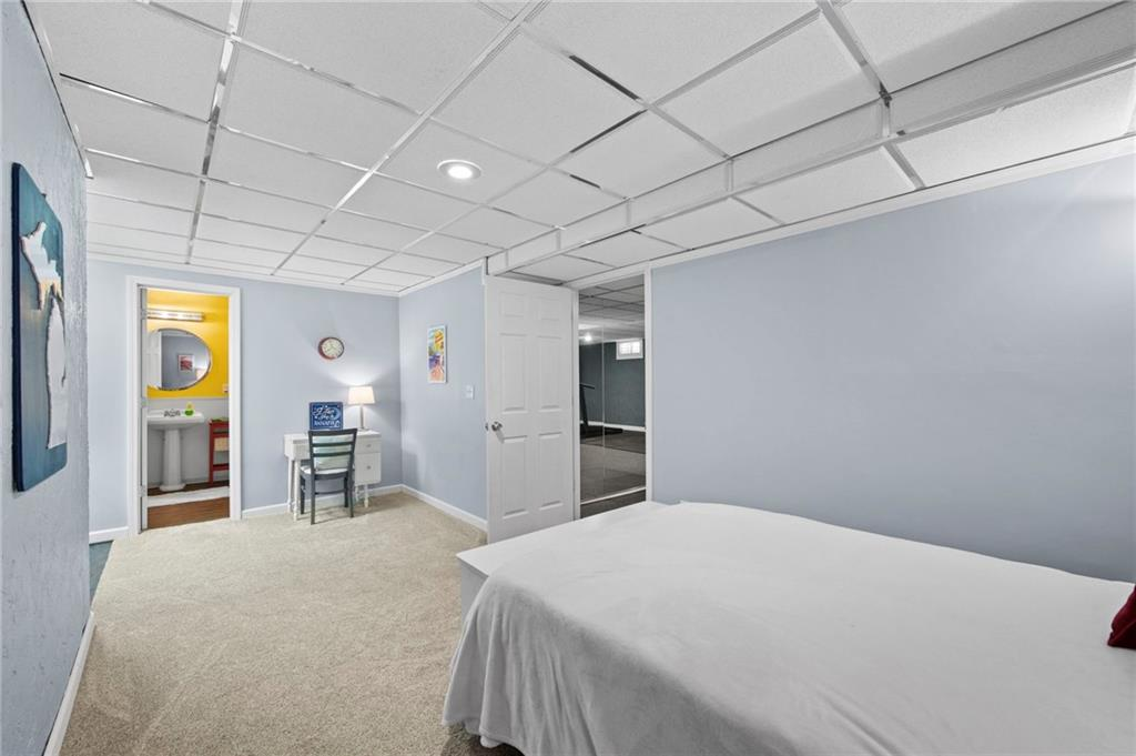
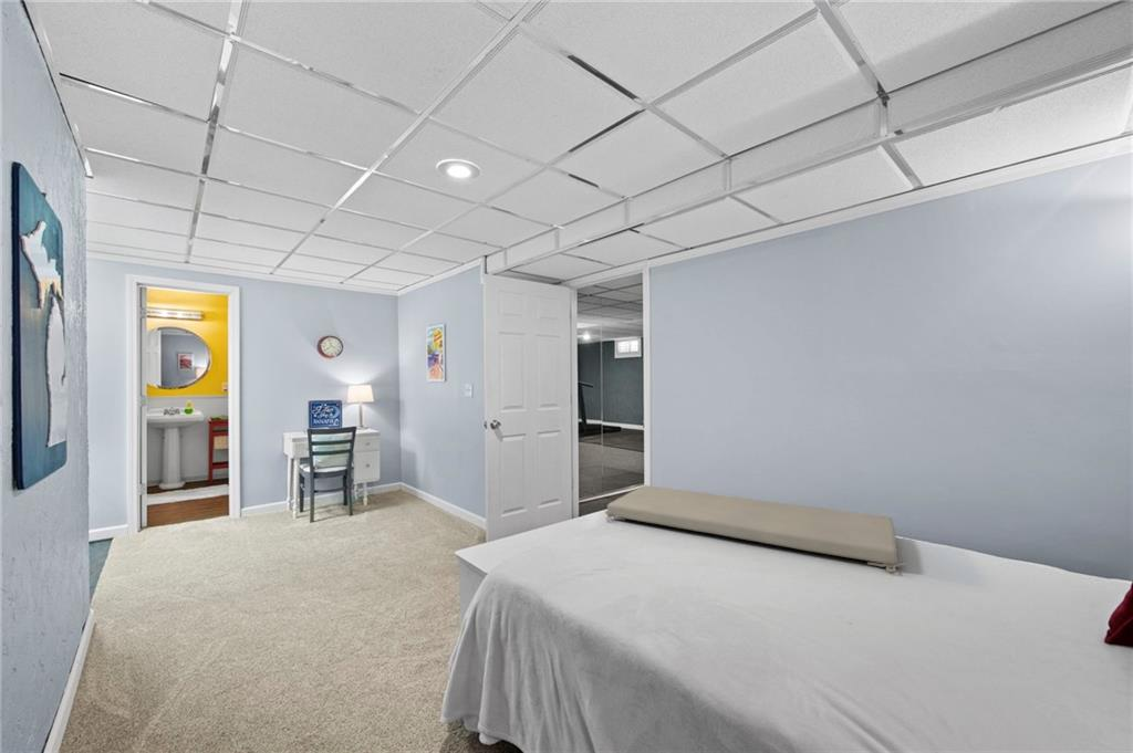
+ seat cushion [603,484,906,573]
